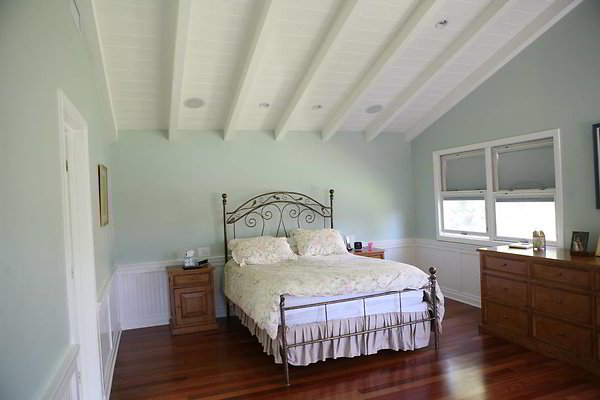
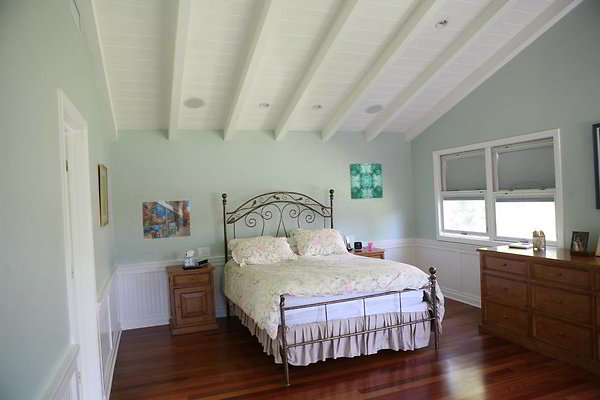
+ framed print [140,199,192,241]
+ wall art [349,163,384,200]
